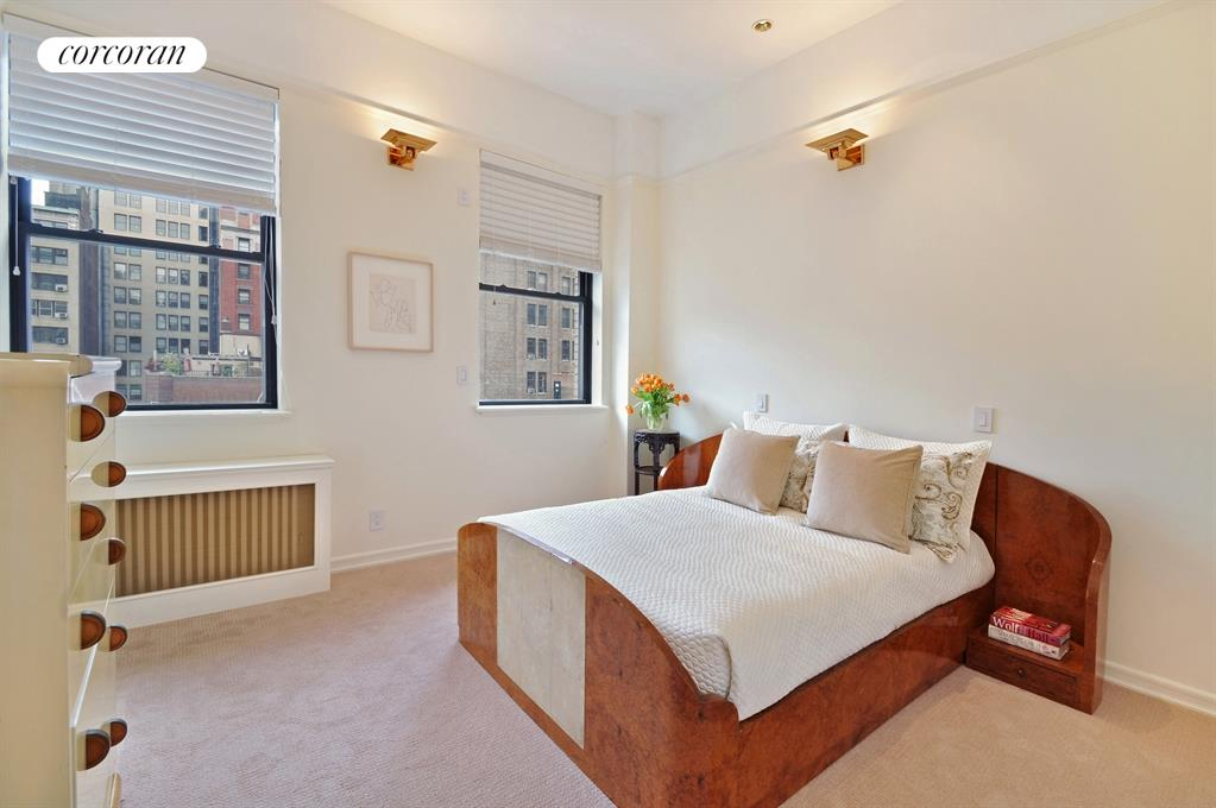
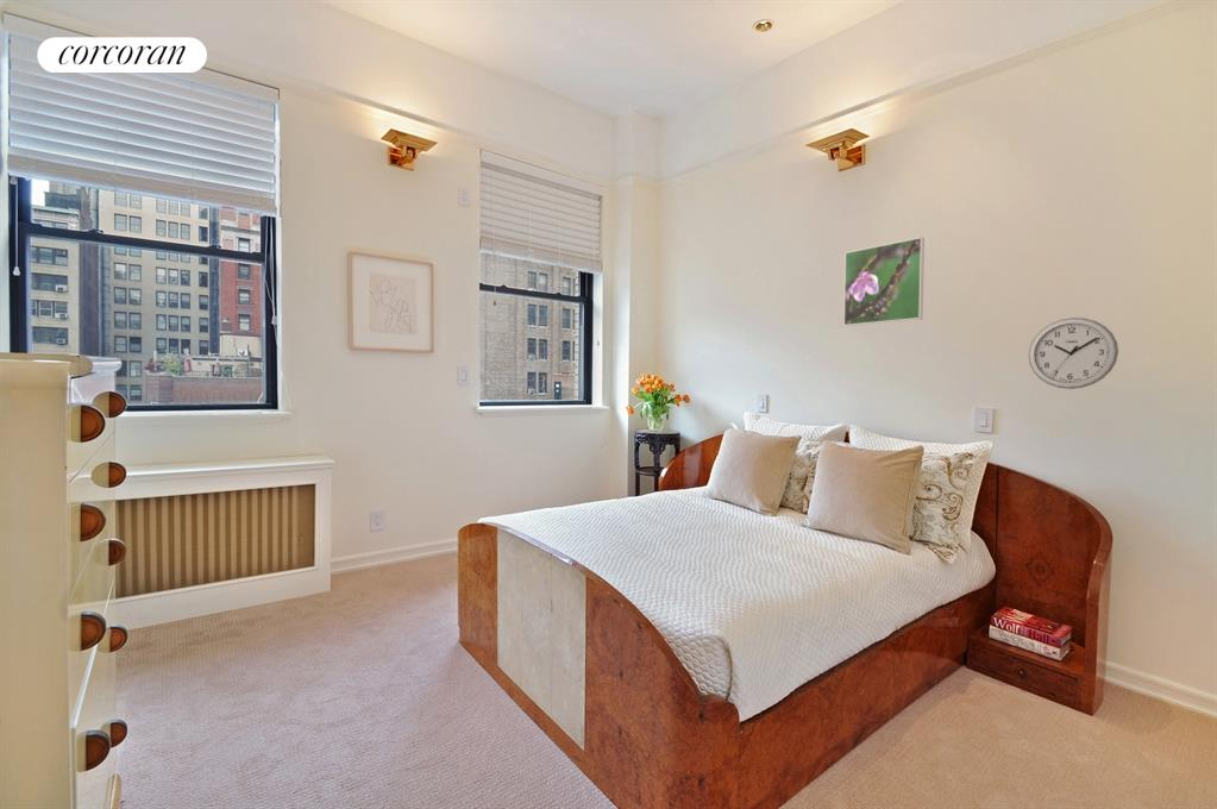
+ wall clock [1027,316,1119,390]
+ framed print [842,236,926,327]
